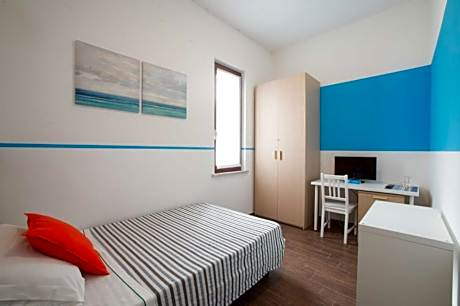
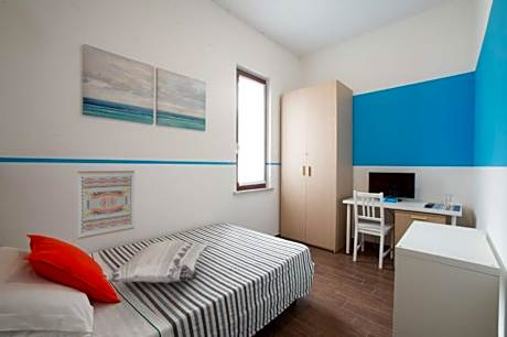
+ wall art [77,170,136,240]
+ decorative pillow [104,239,211,284]
